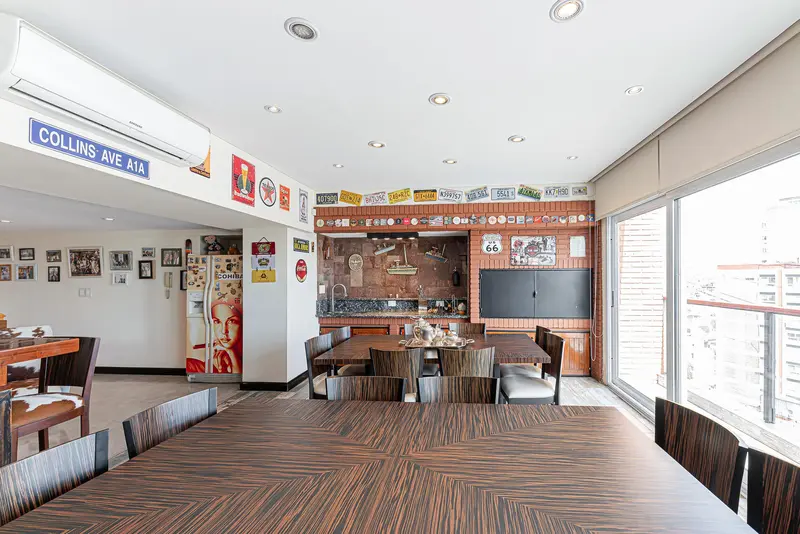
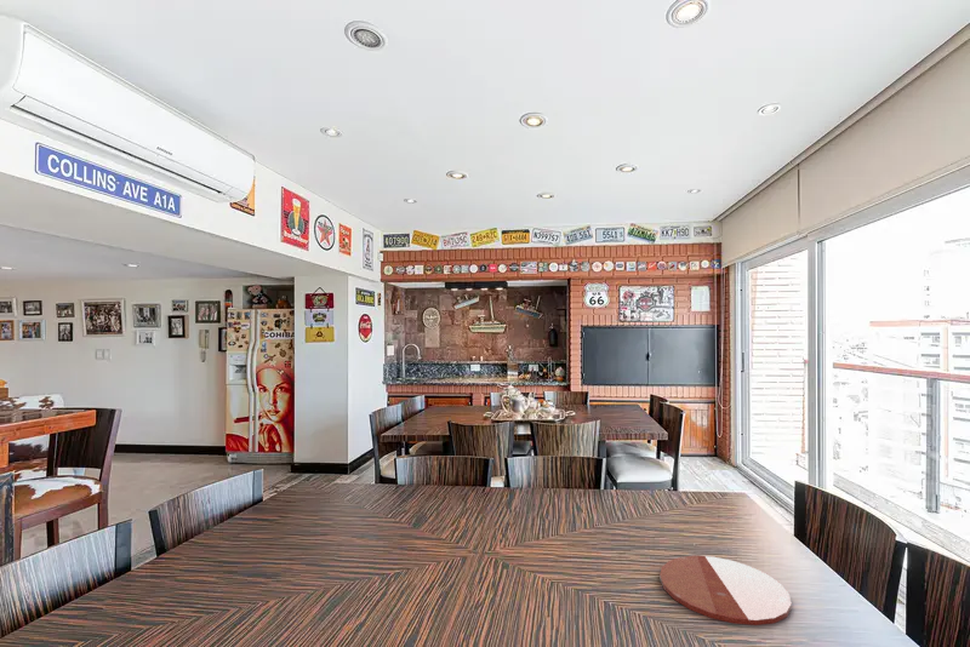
+ plate [658,555,793,626]
